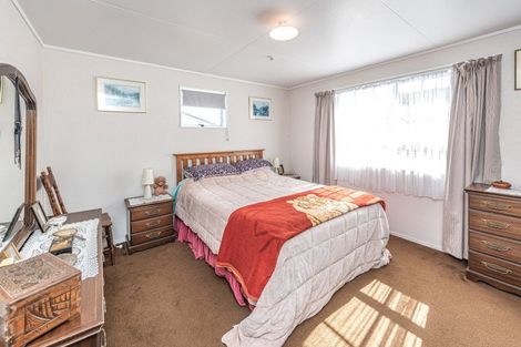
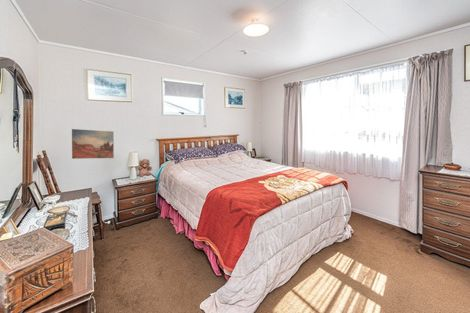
+ wall art [71,128,115,160]
